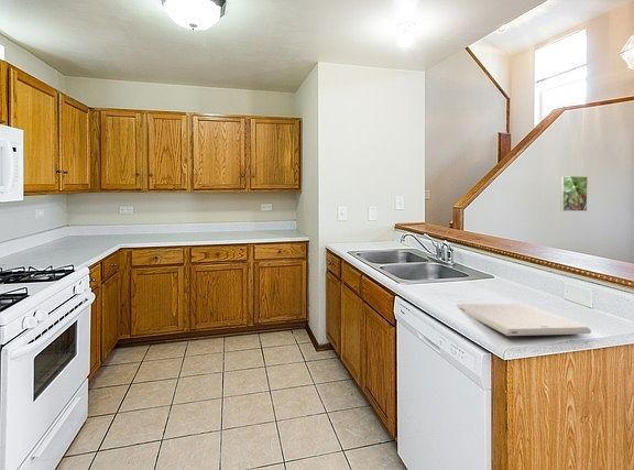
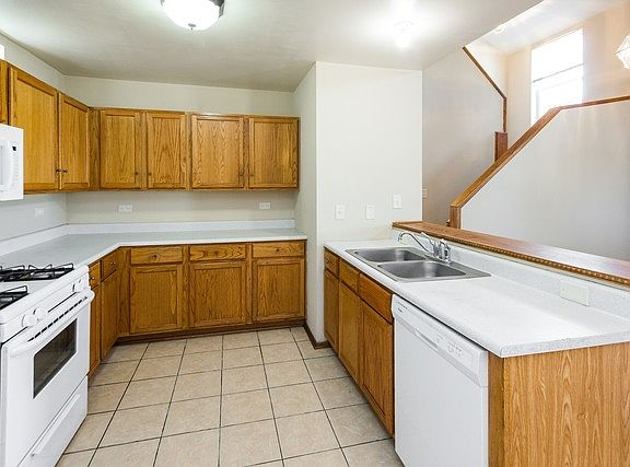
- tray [455,302,592,337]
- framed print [560,175,589,212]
